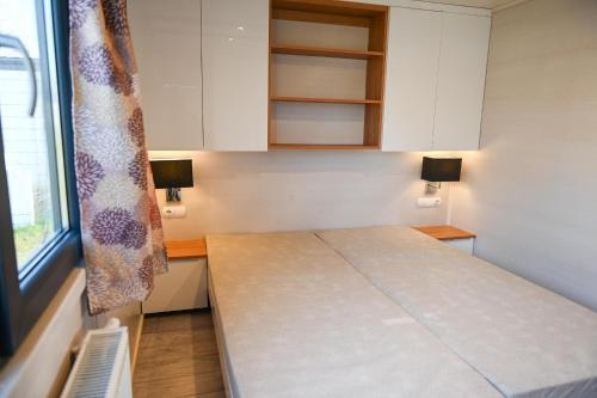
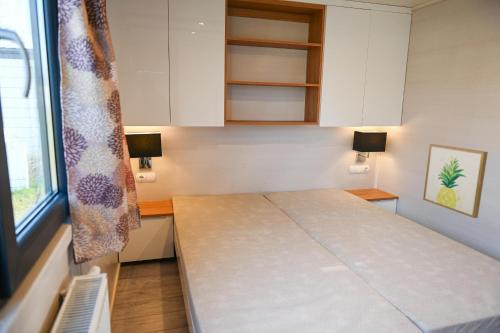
+ wall art [422,143,489,219]
